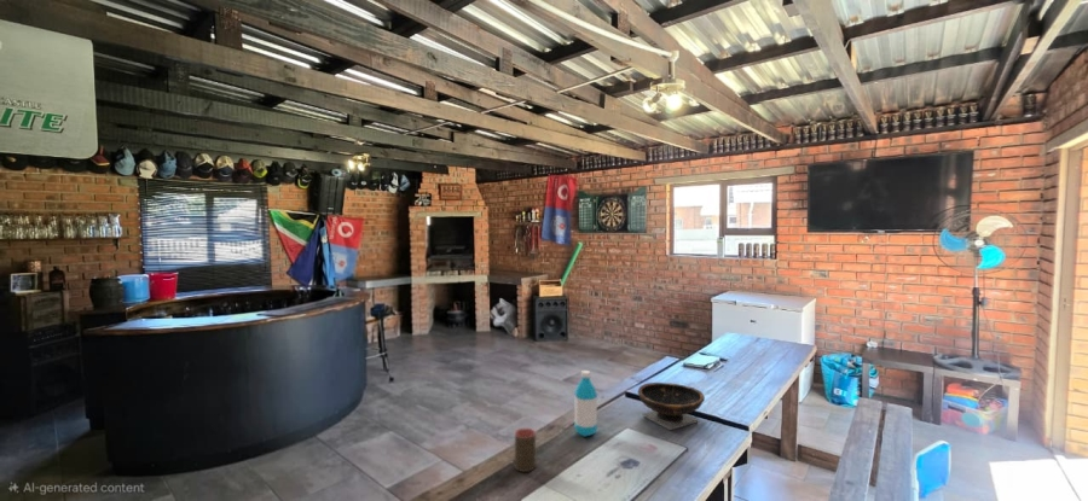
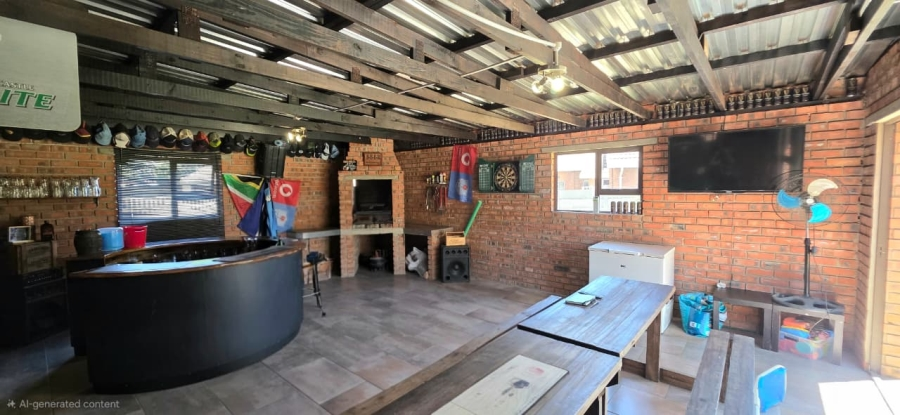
- cup [514,427,537,473]
- water bottle [573,369,598,437]
- bowl [637,381,706,431]
